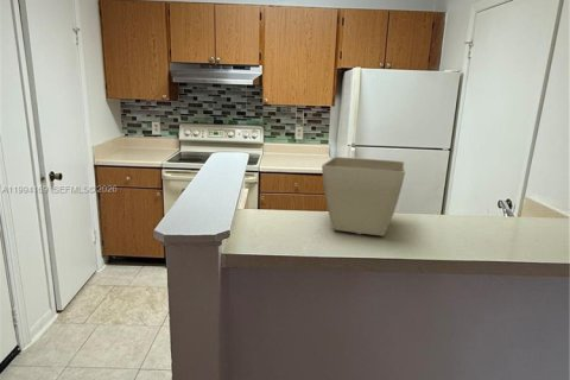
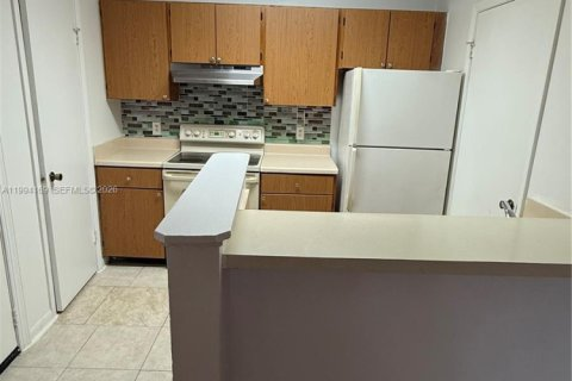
- flower pot [321,156,406,236]
